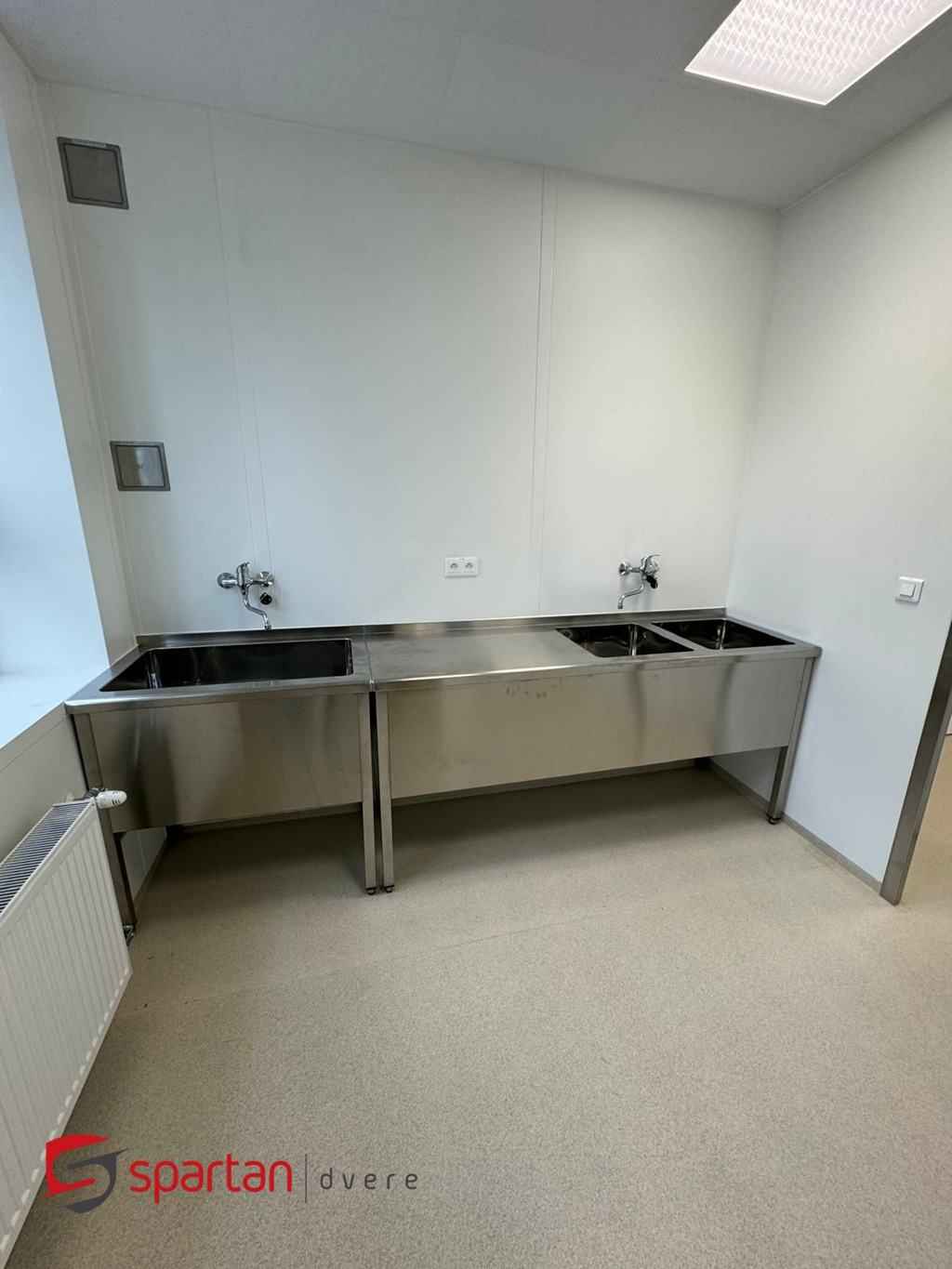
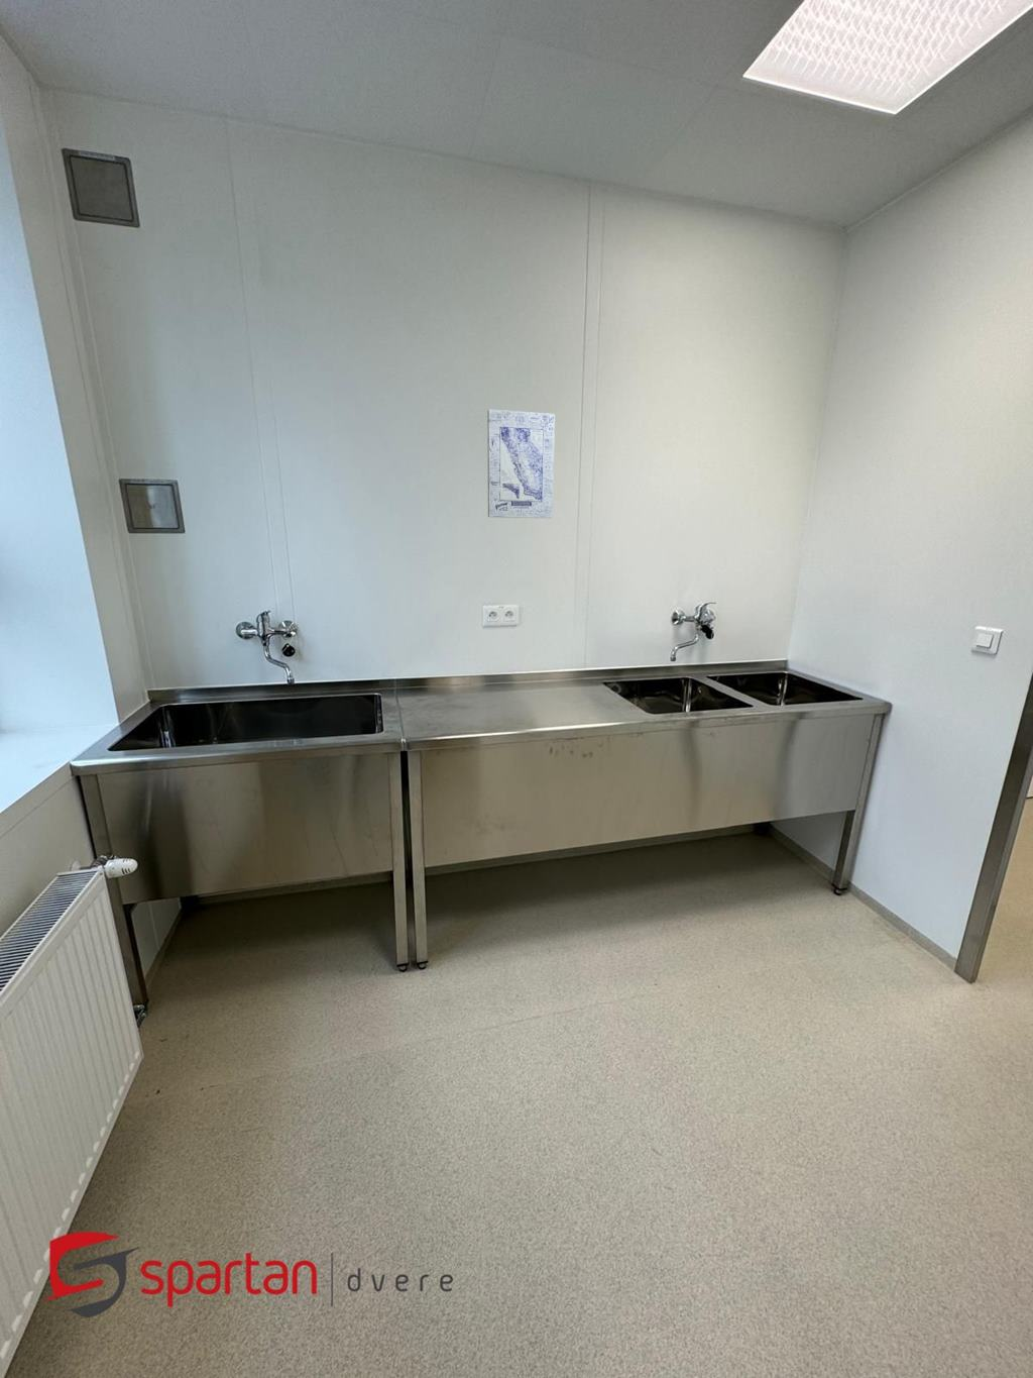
+ wall art [486,409,556,519]
